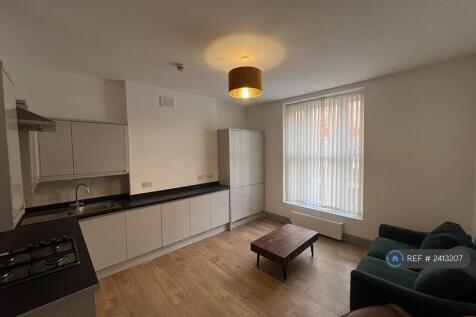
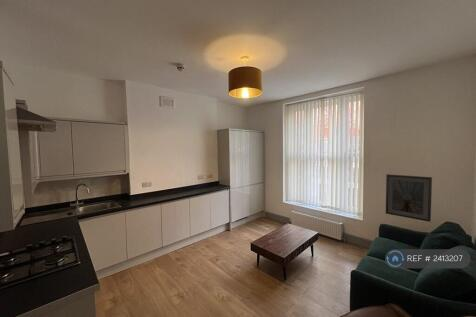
+ picture frame [385,173,433,223]
